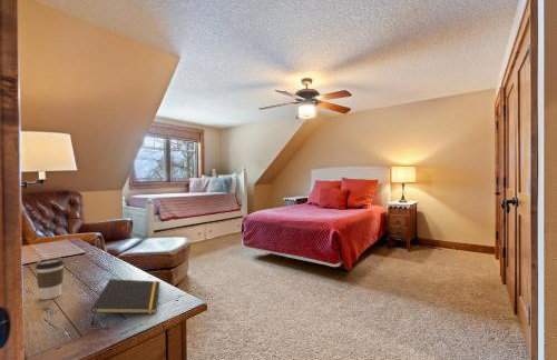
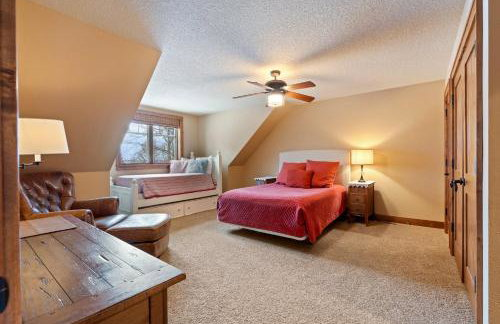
- coffee cup [35,257,66,301]
- notepad [89,278,162,327]
